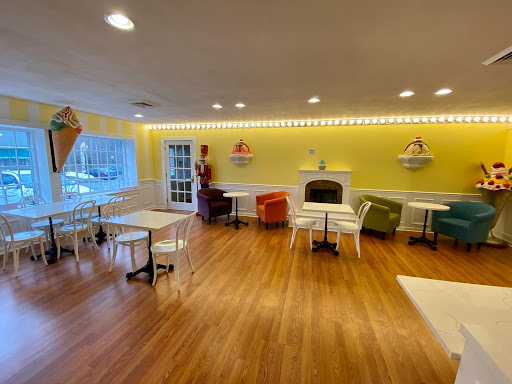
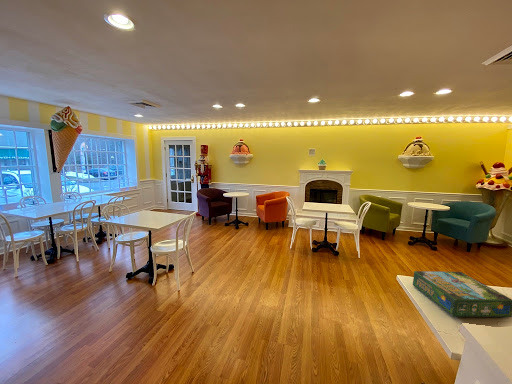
+ board game [412,270,512,318]
